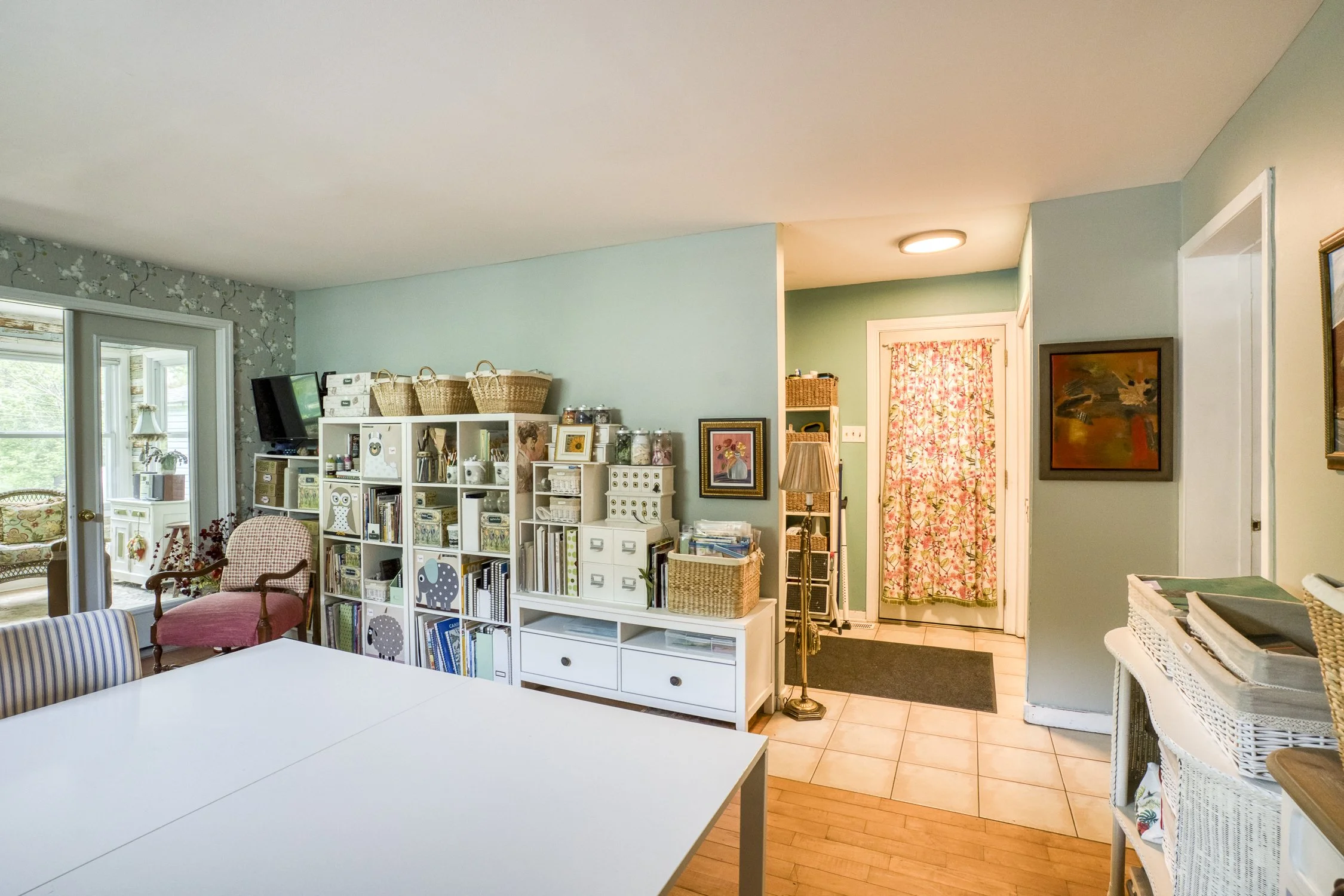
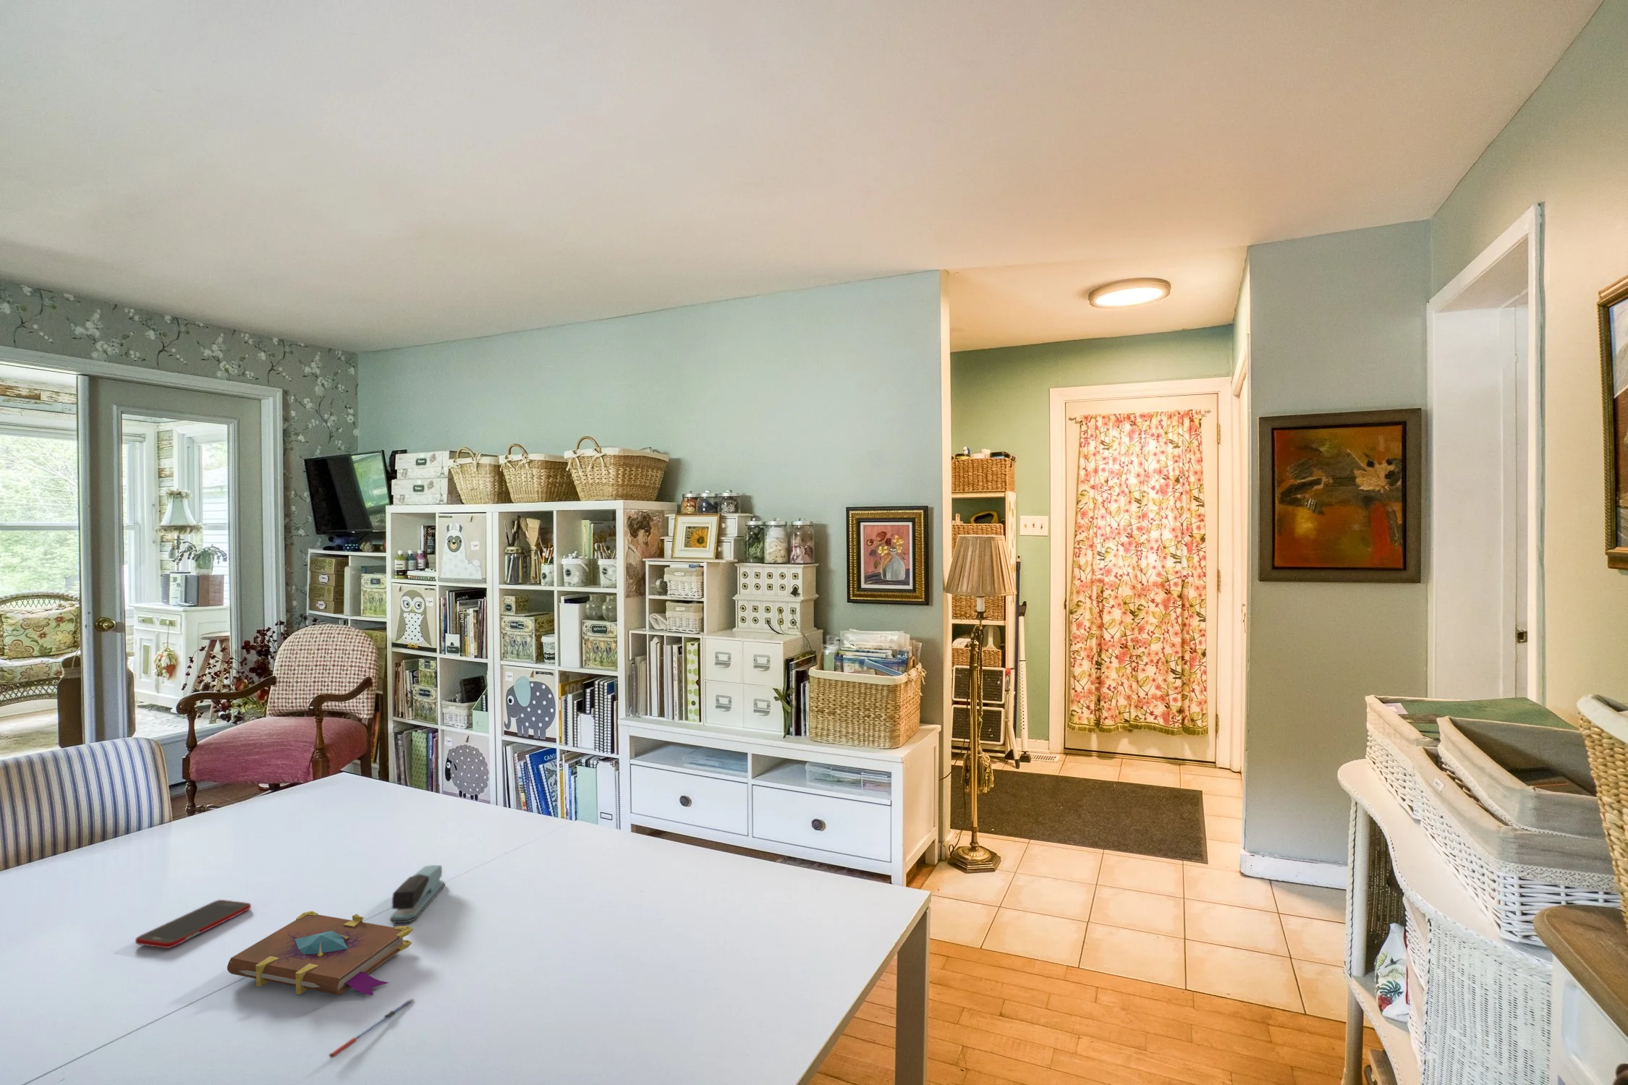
+ cell phone [134,899,252,949]
+ pen [328,998,415,1058]
+ stapler [389,865,446,924]
+ book [227,909,414,997]
